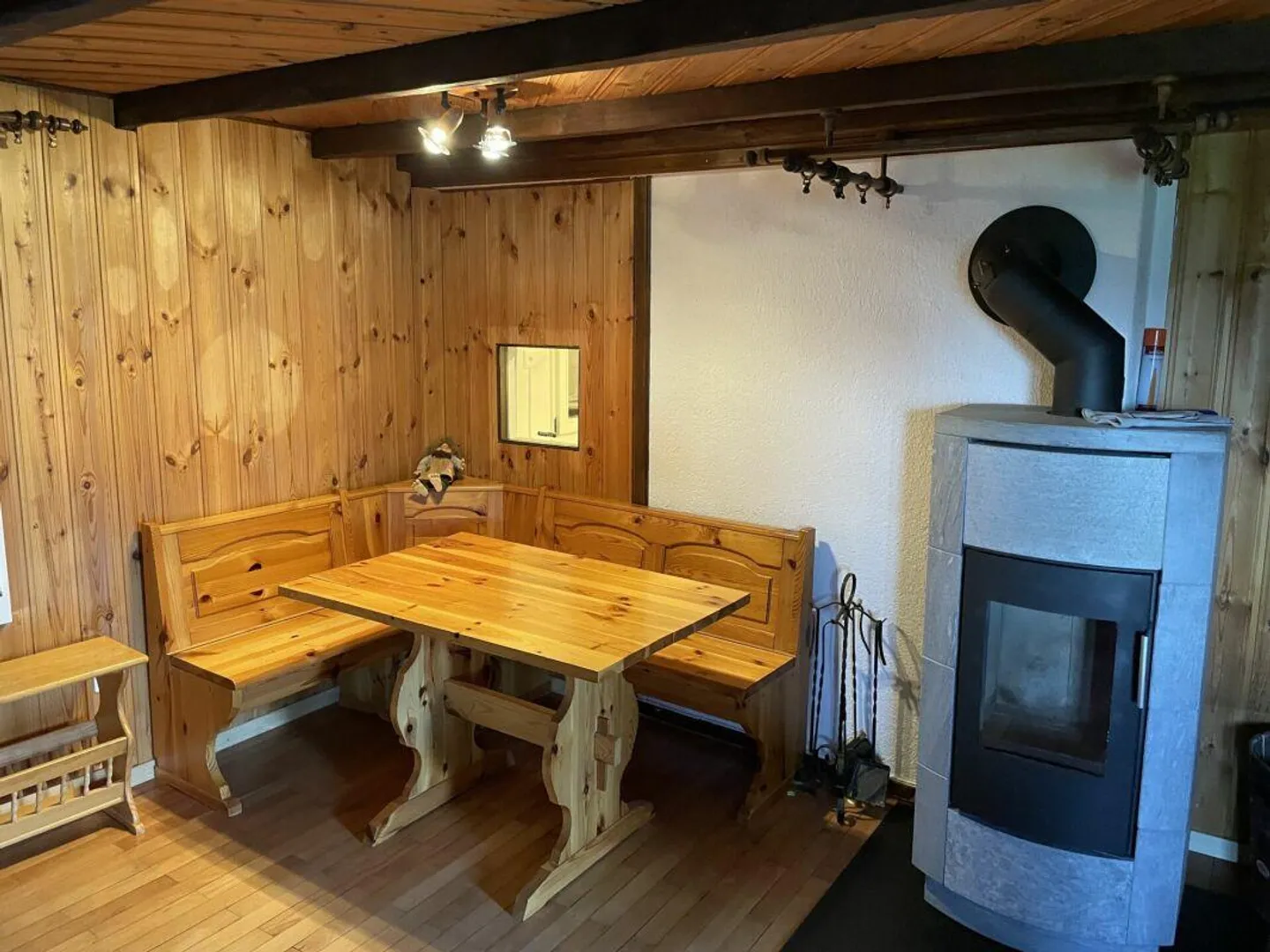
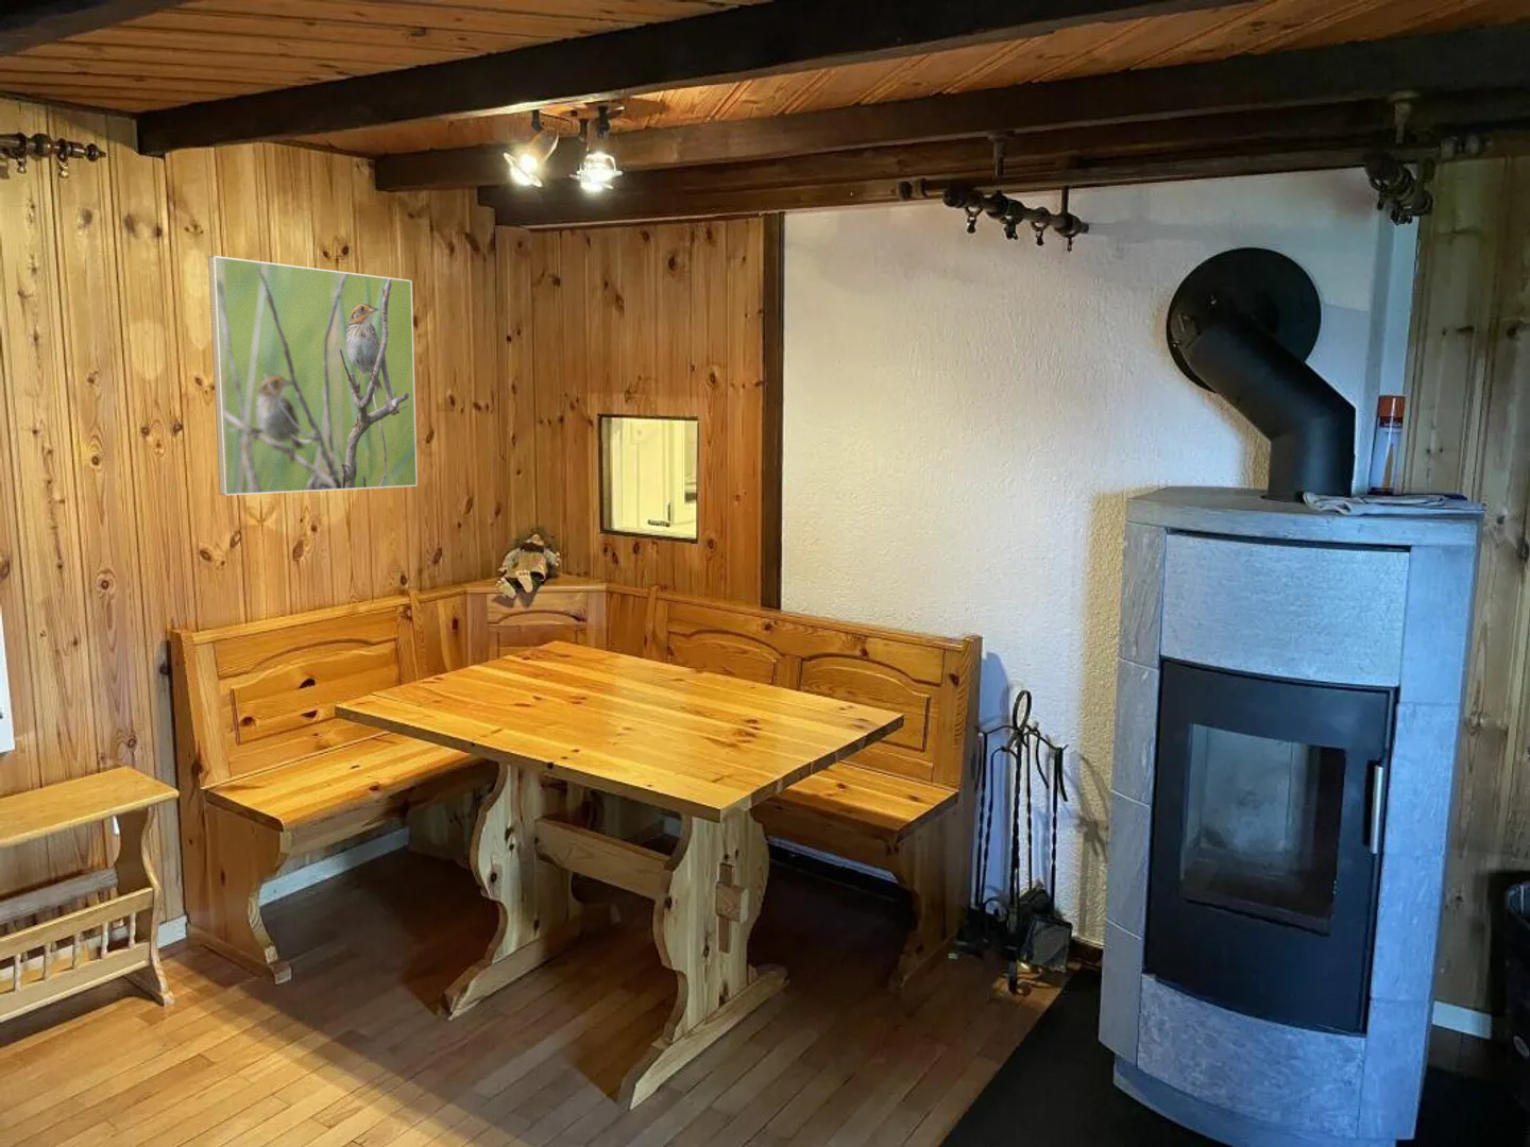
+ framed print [207,255,418,496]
